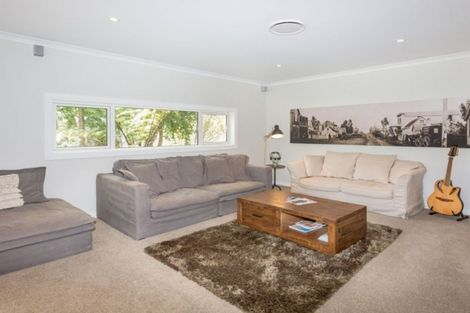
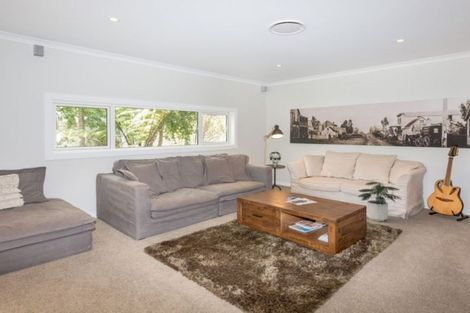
+ potted plant [357,181,402,222]
